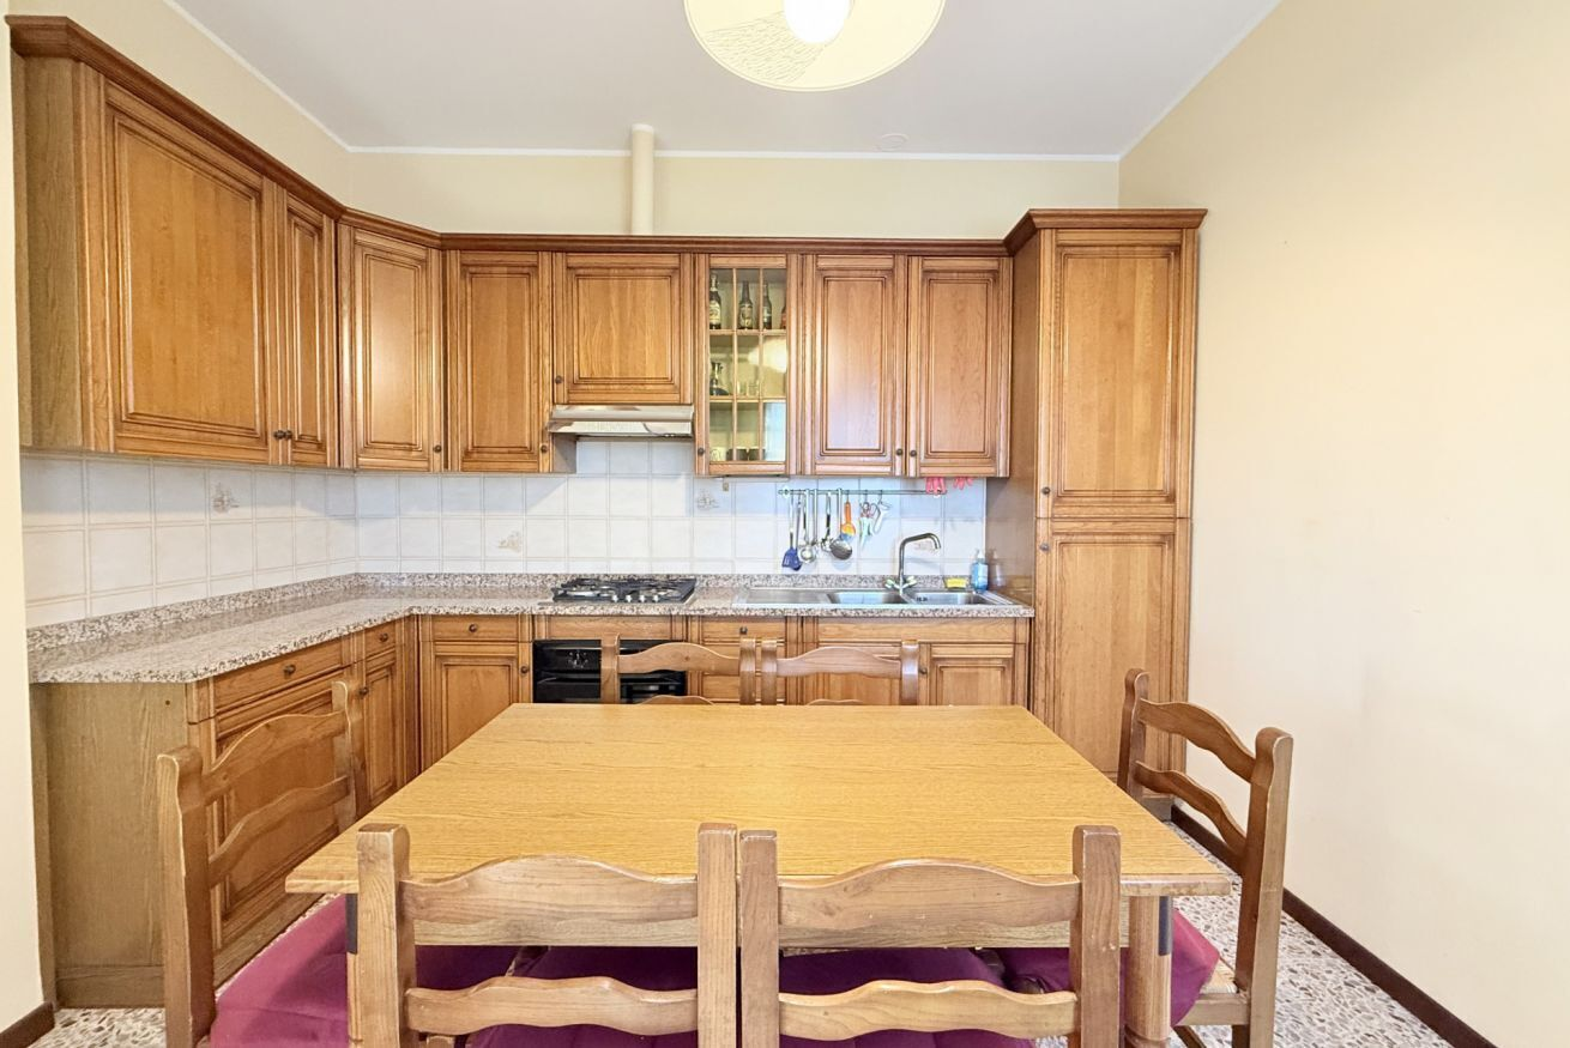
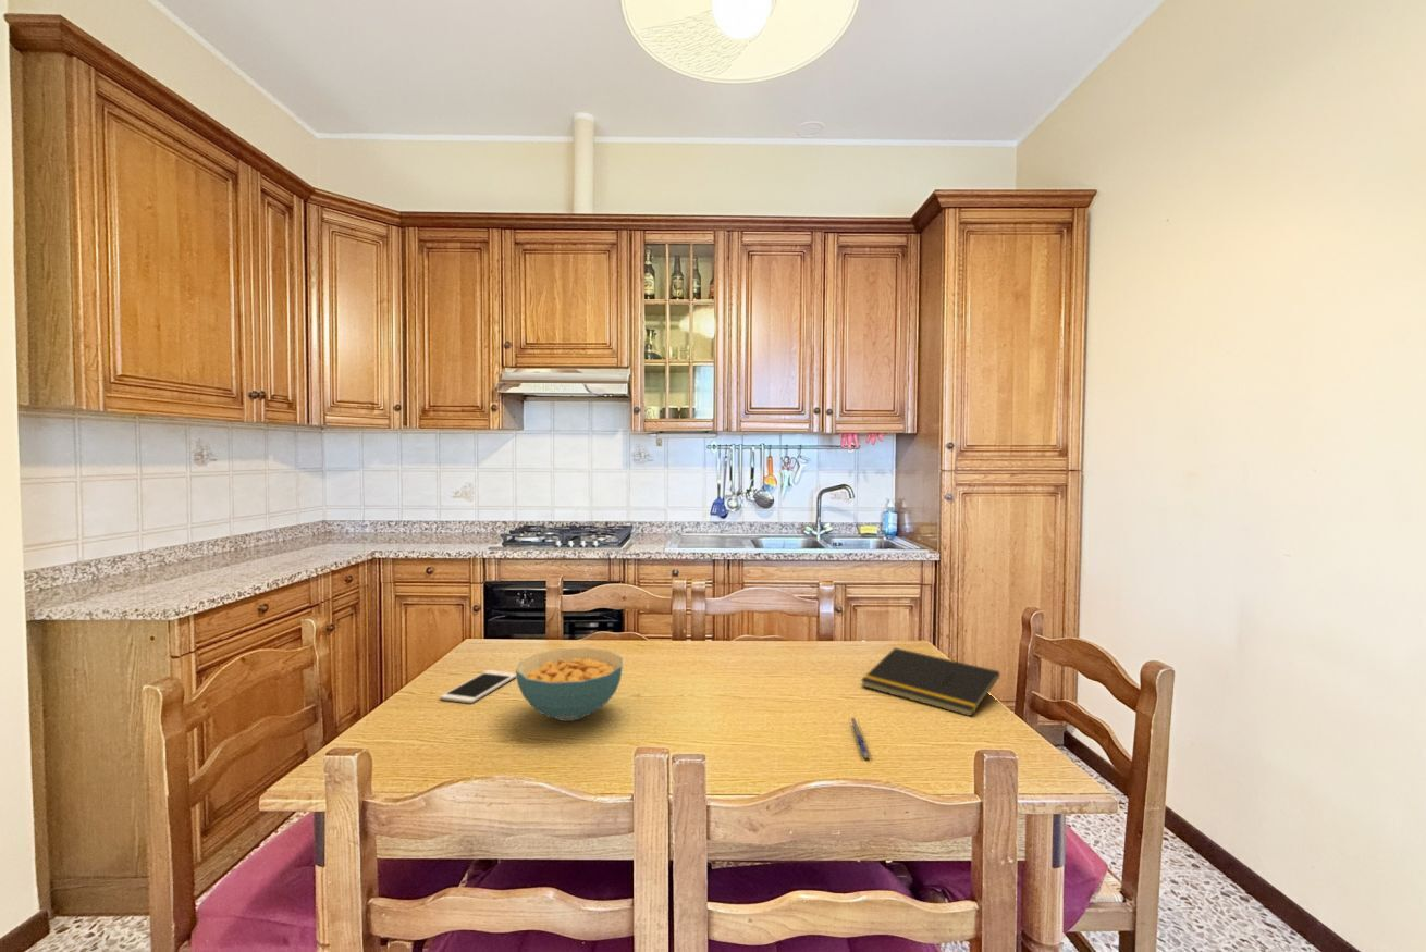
+ pen [848,717,873,761]
+ cell phone [439,669,517,704]
+ notepad [860,646,1000,717]
+ cereal bowl [515,646,624,722]
